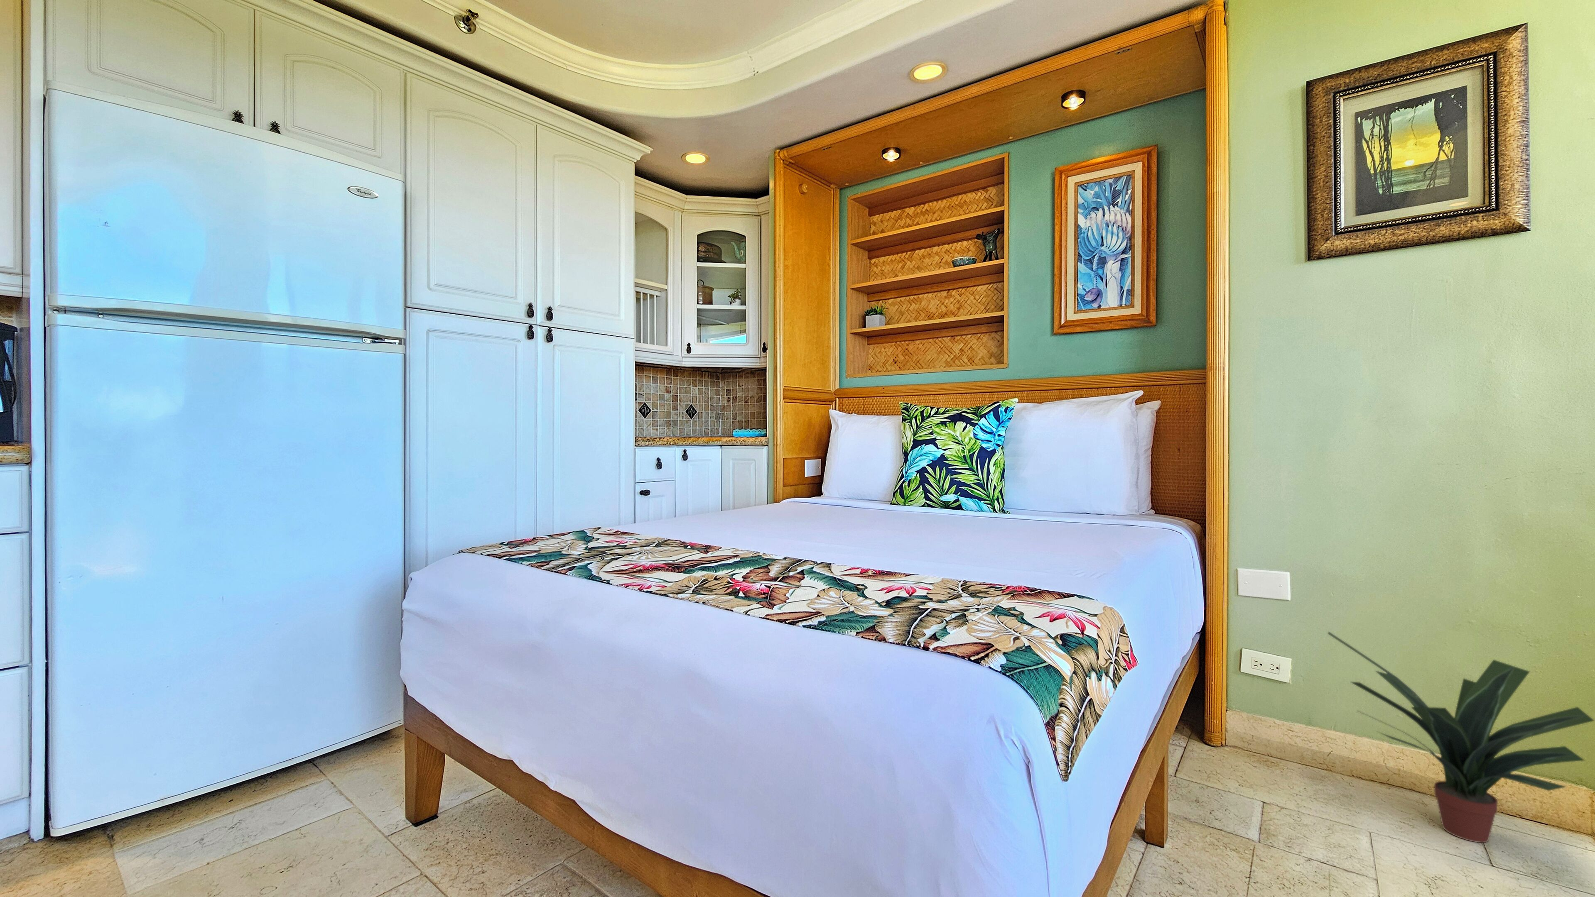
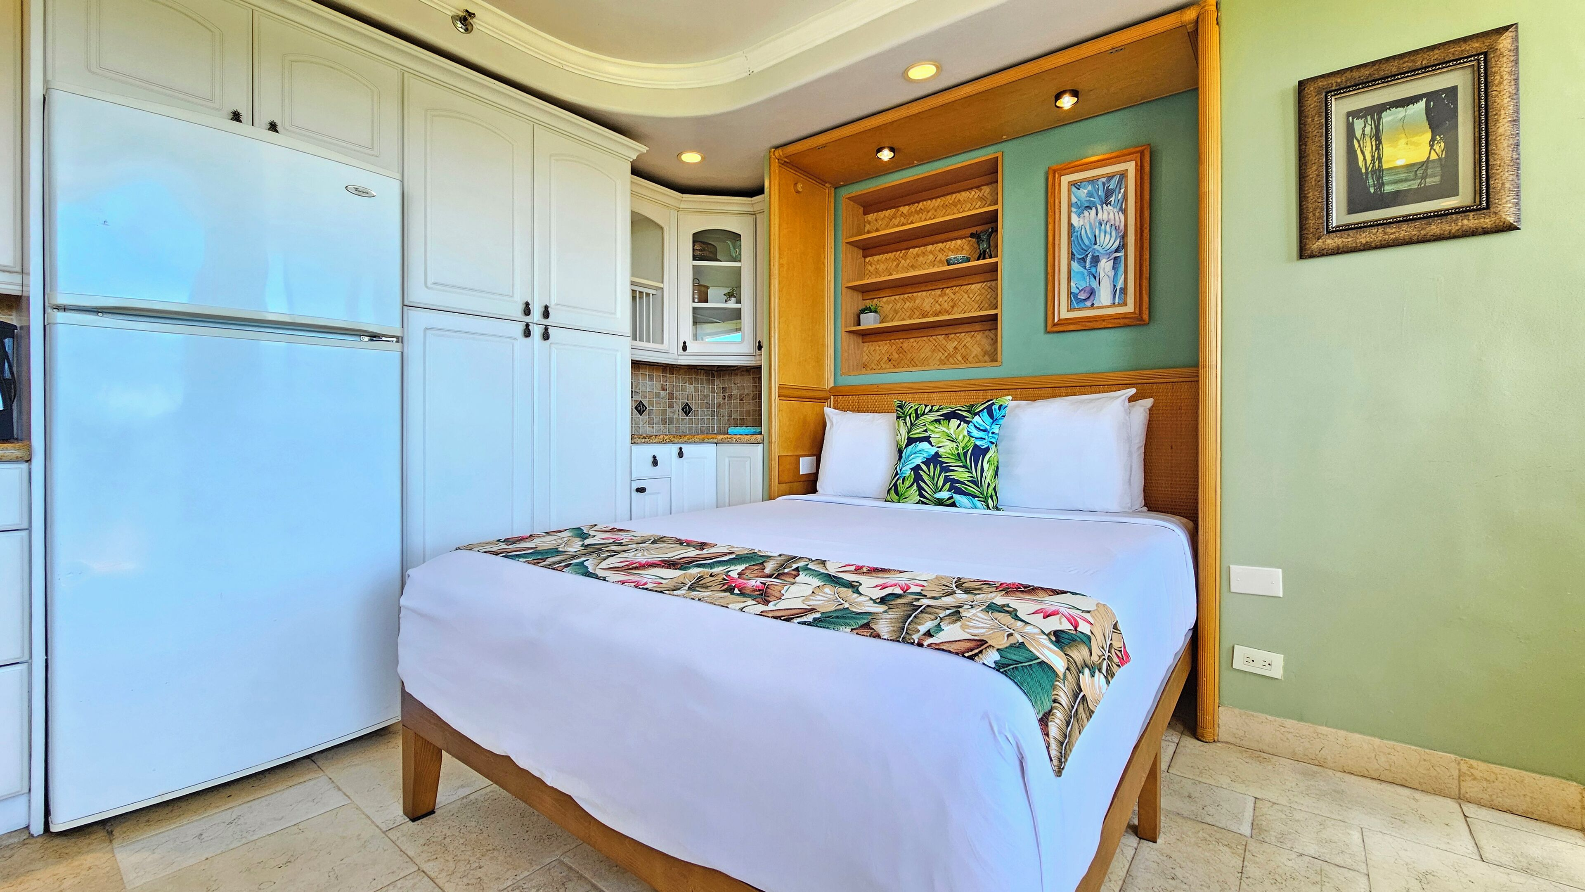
- potted plant [1327,631,1595,843]
